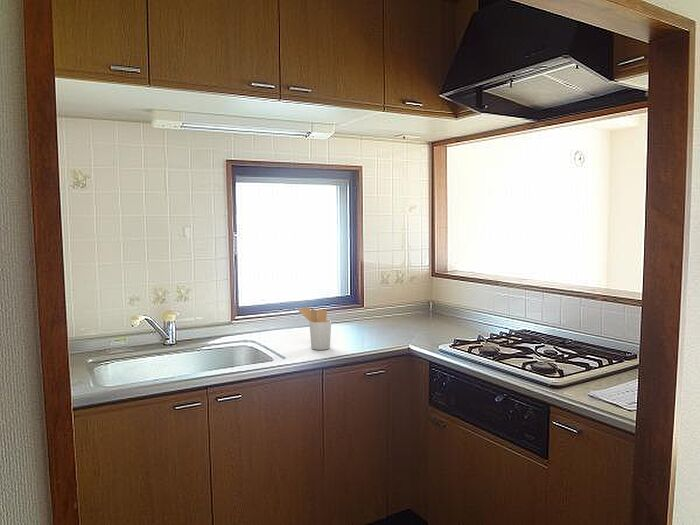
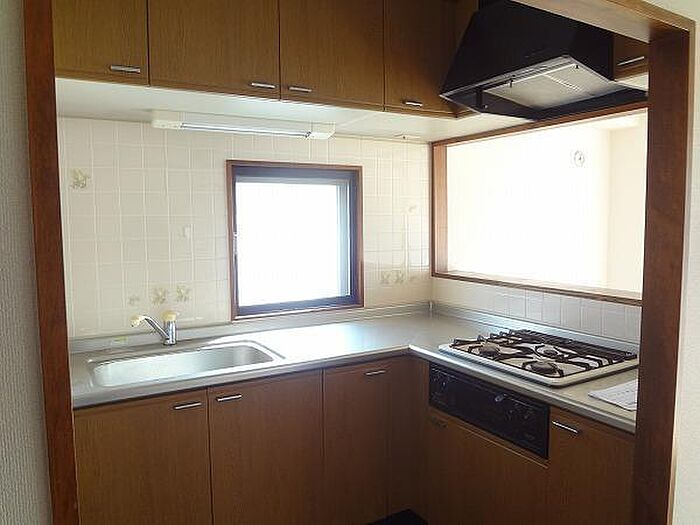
- utensil holder [297,306,332,351]
